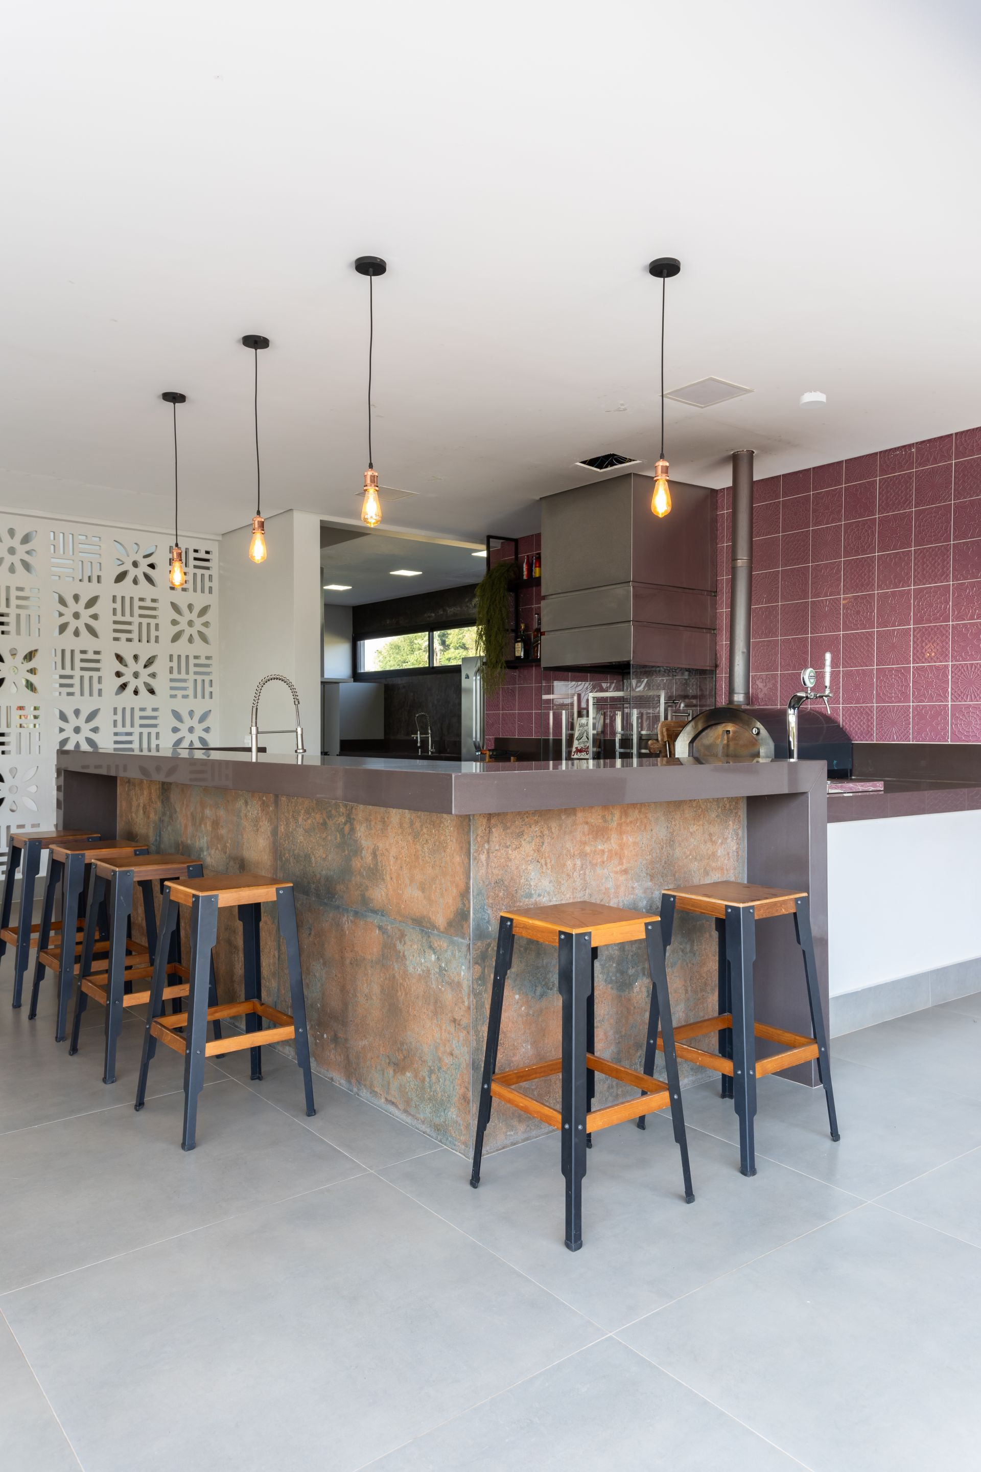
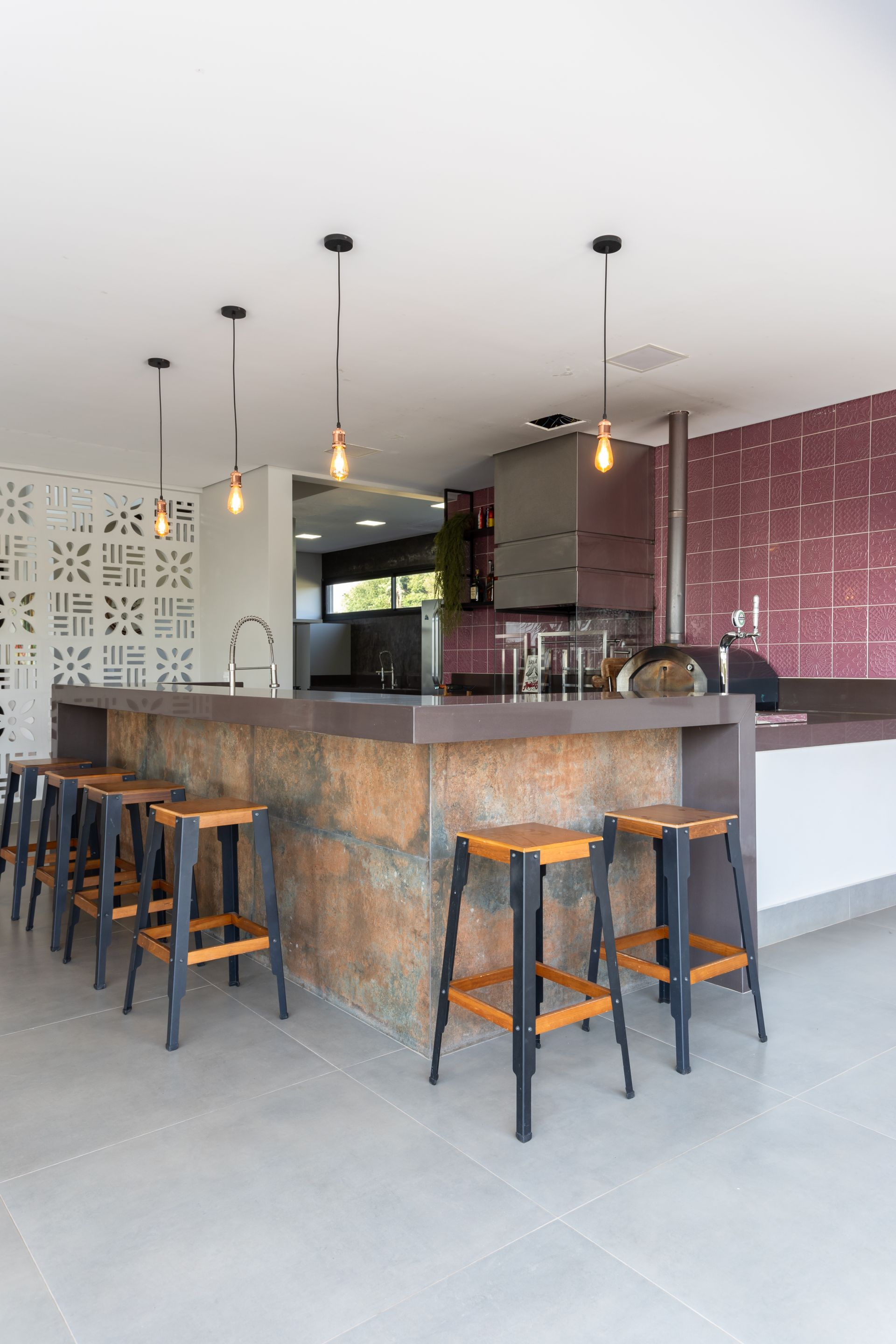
- smoke detector [798,391,827,410]
